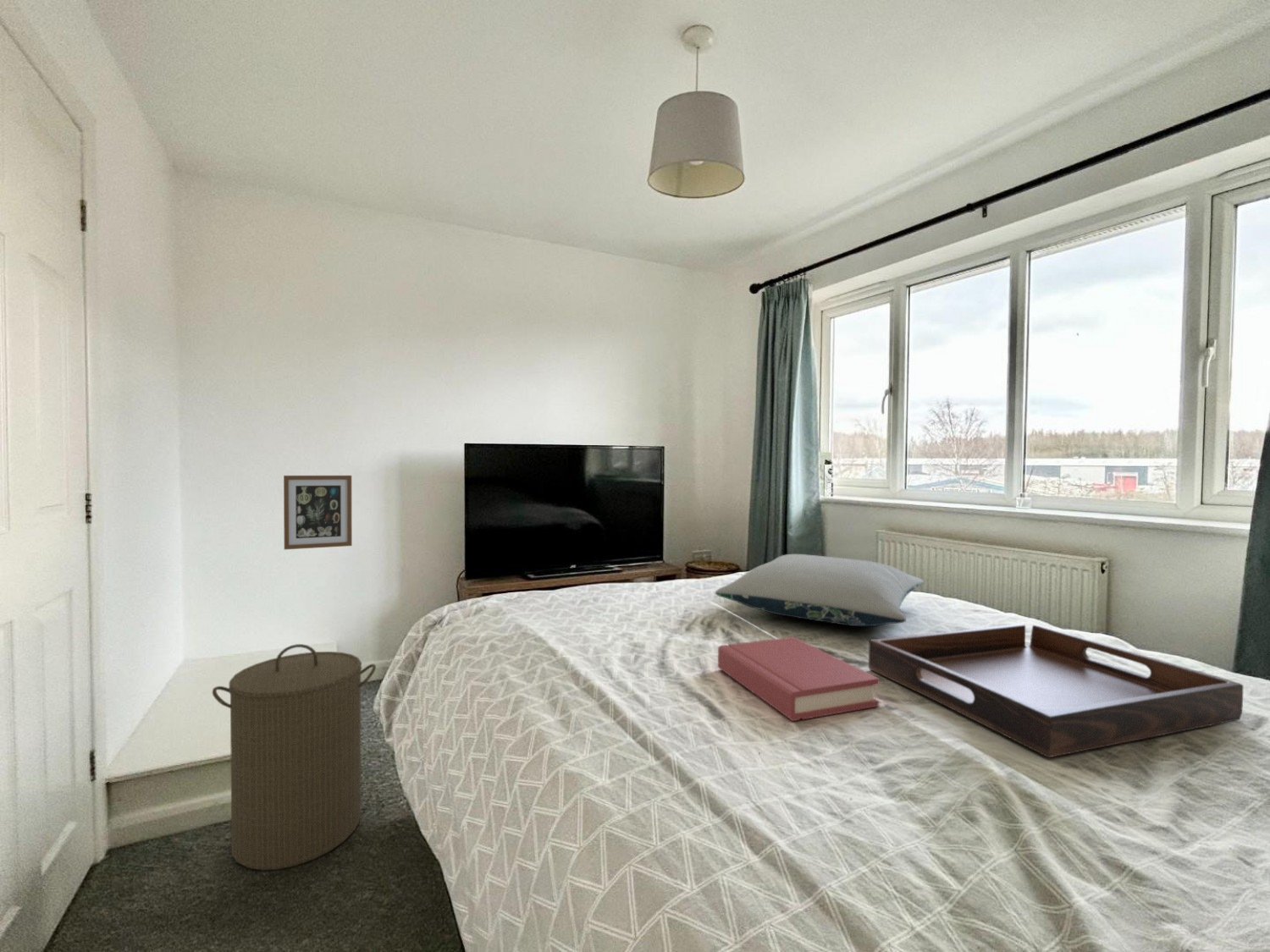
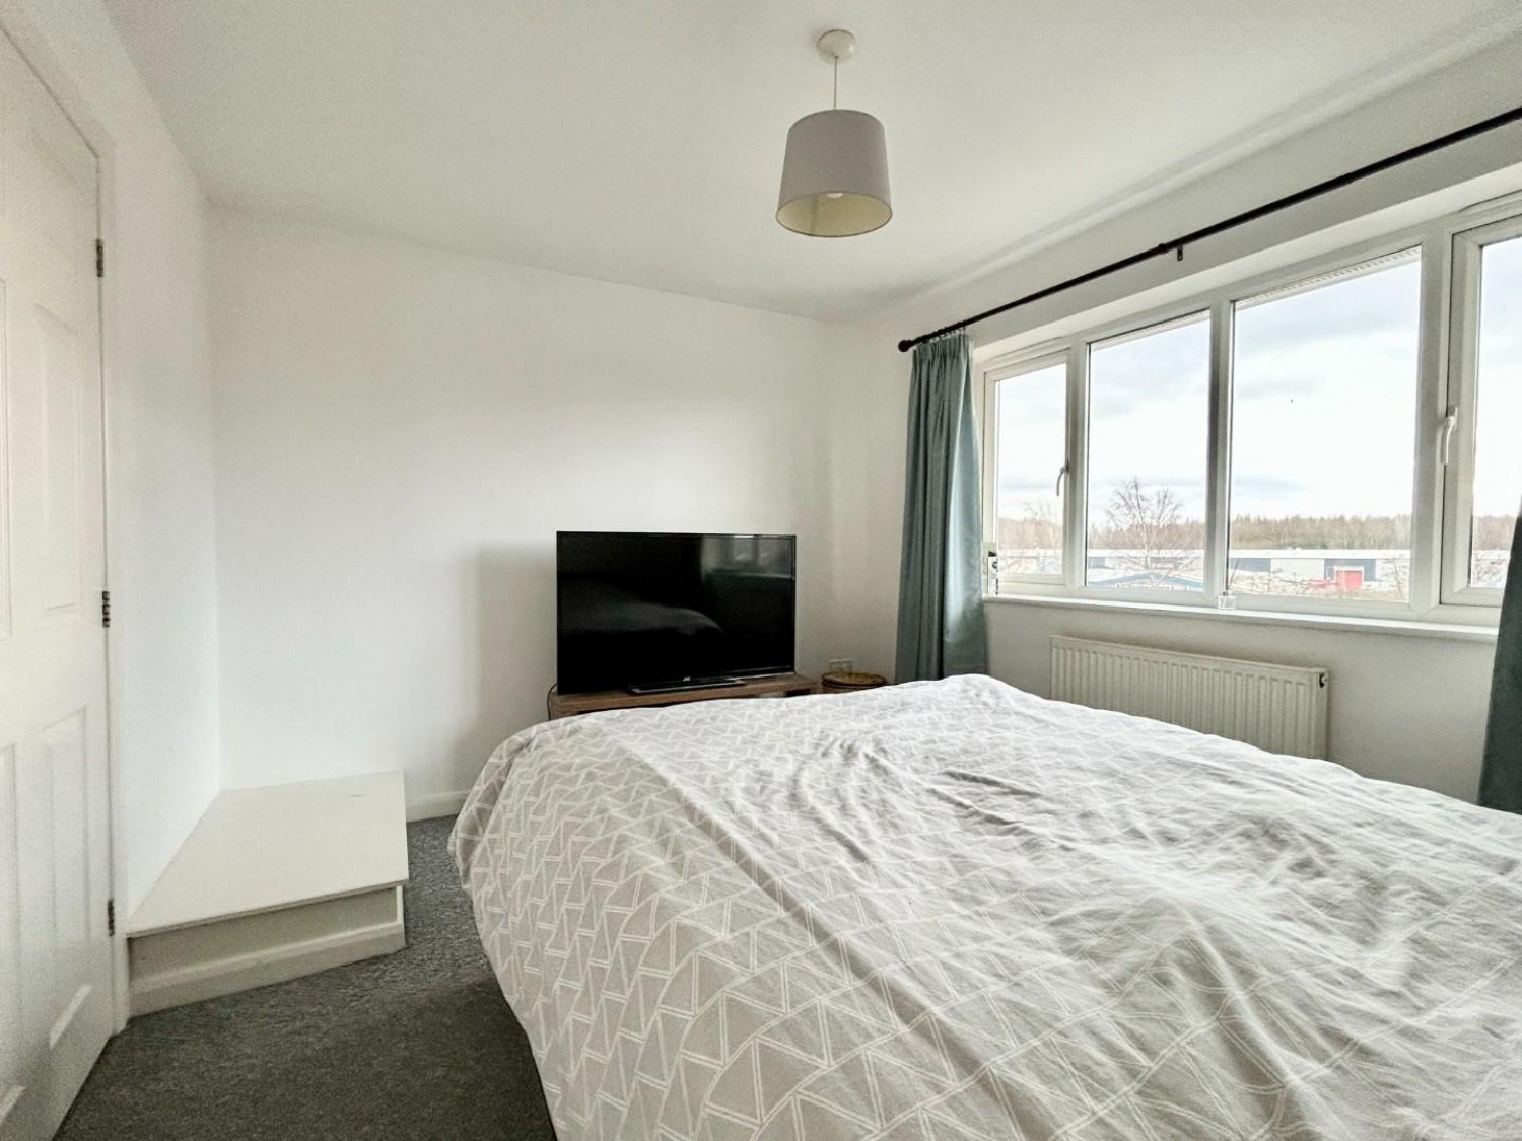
- hardback book [717,636,881,722]
- wall art [283,475,353,550]
- pillow [715,553,925,627]
- laundry hamper [212,643,377,871]
- serving tray [868,623,1244,758]
